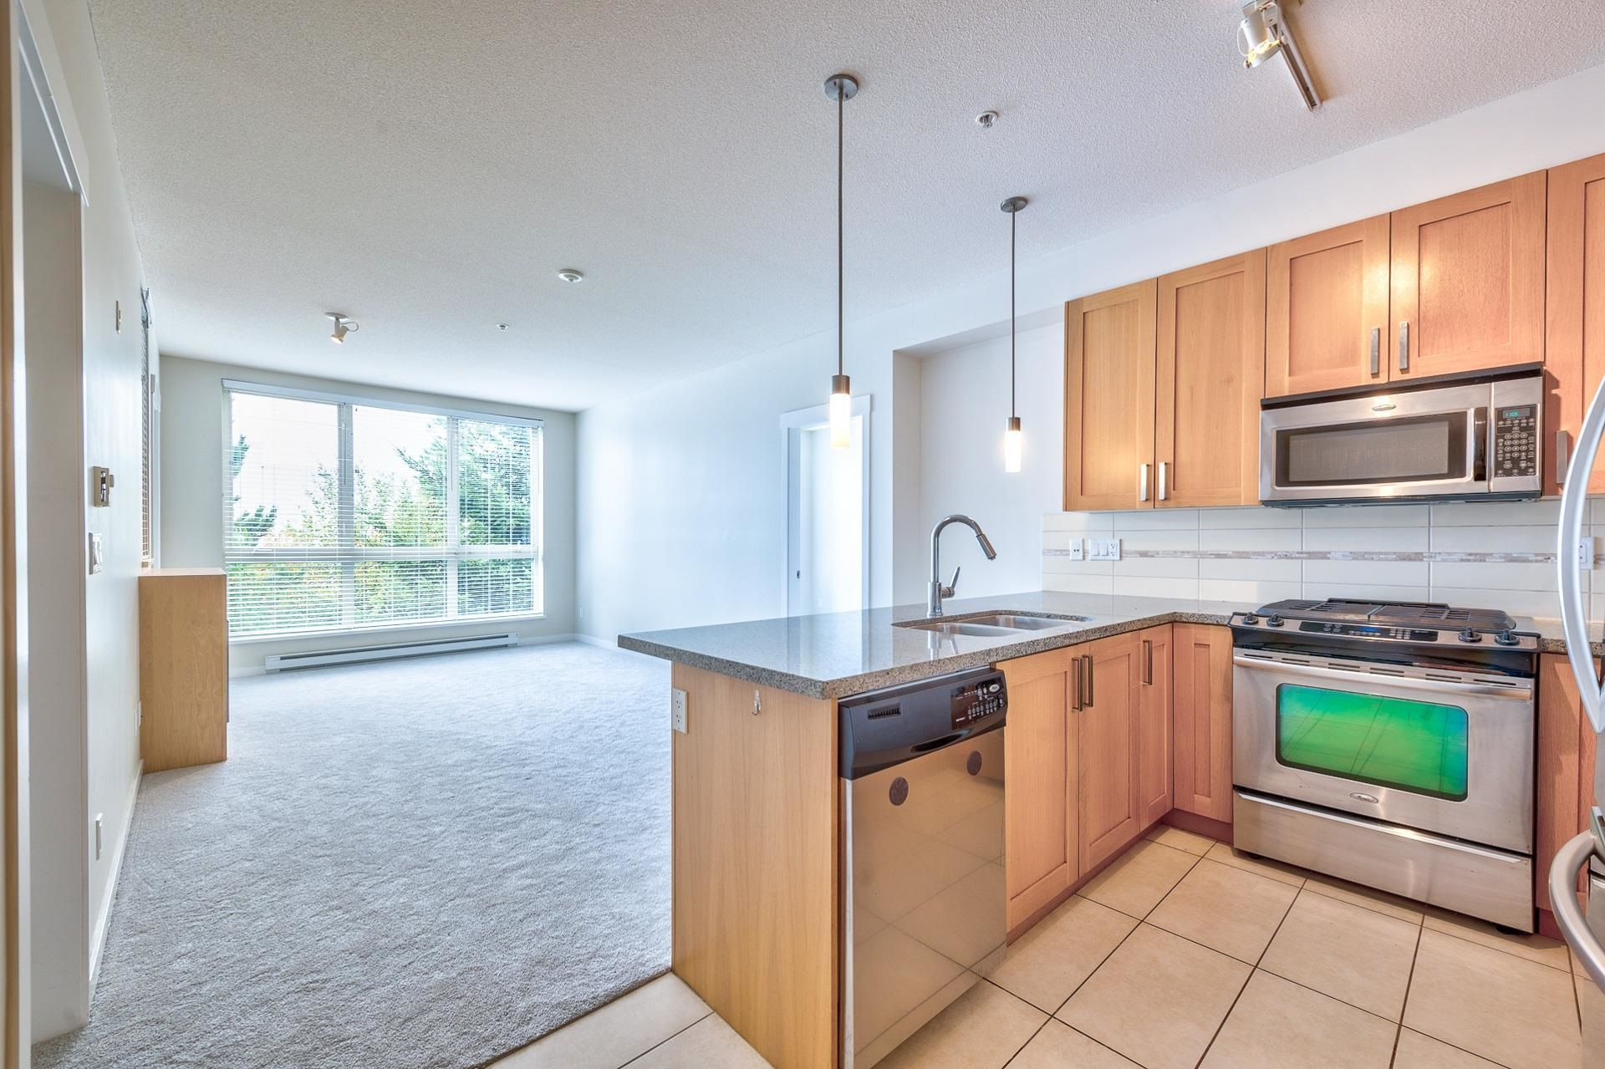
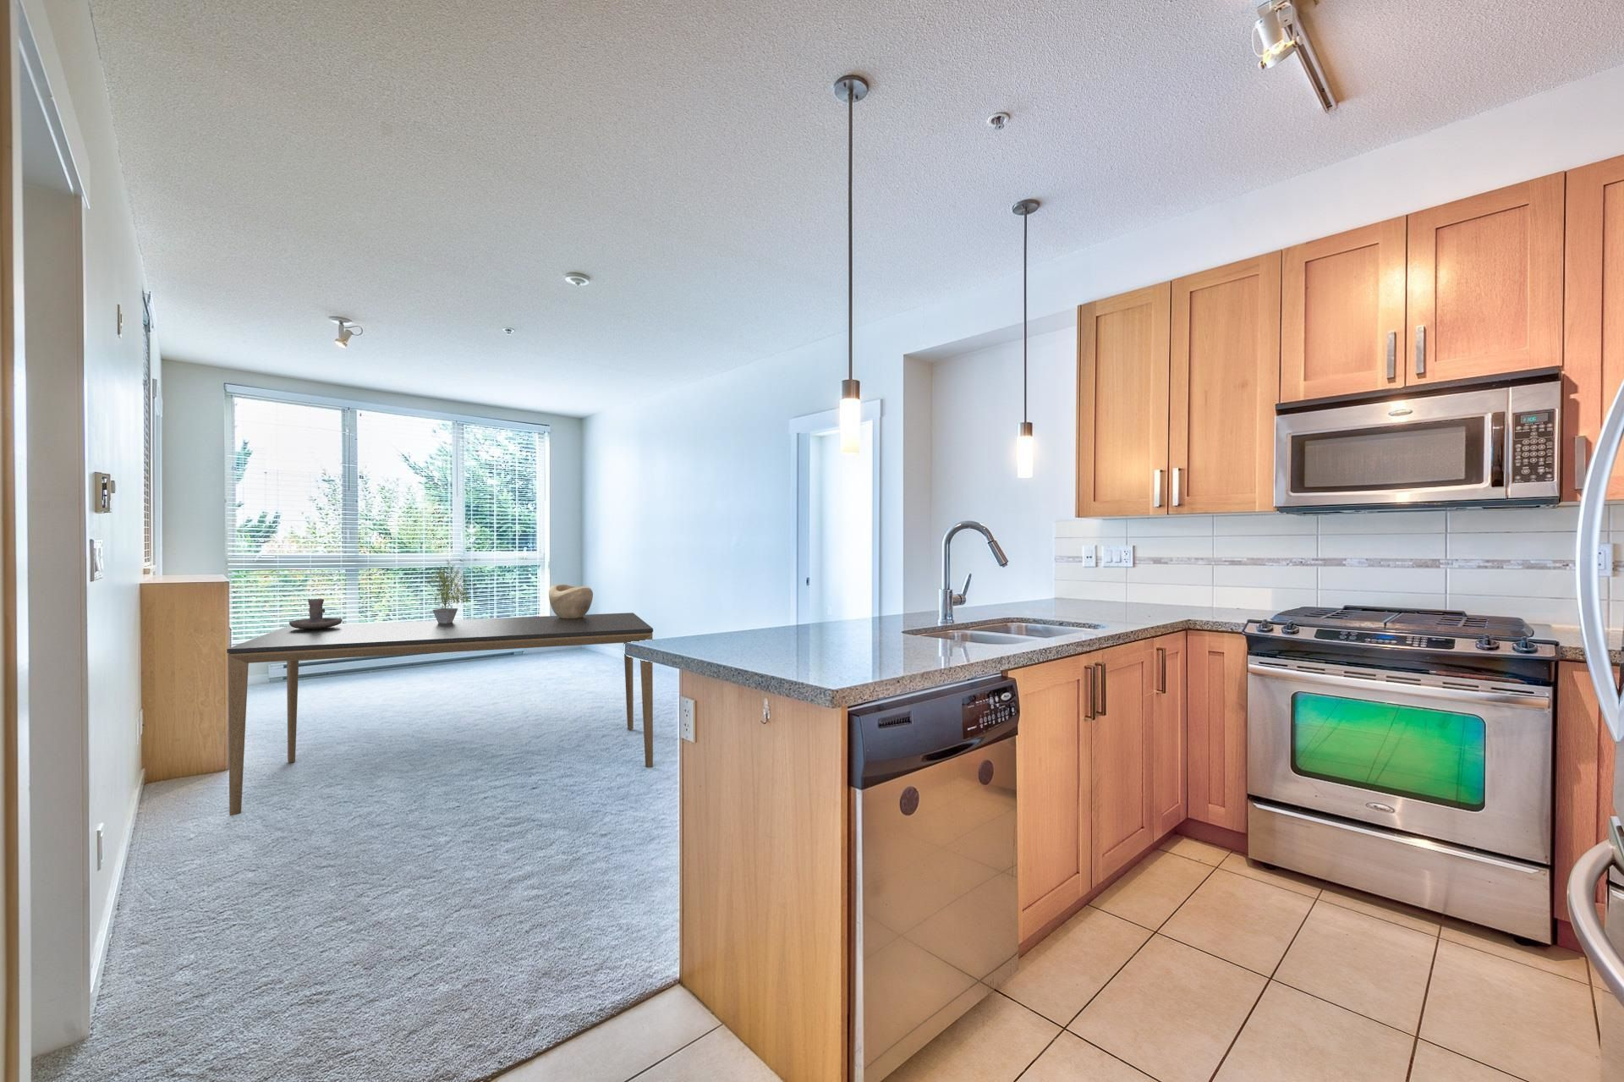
+ candle holder [289,598,343,629]
+ dining table [226,611,654,816]
+ decorative bowl [548,583,594,618]
+ potted plant [425,559,476,623]
